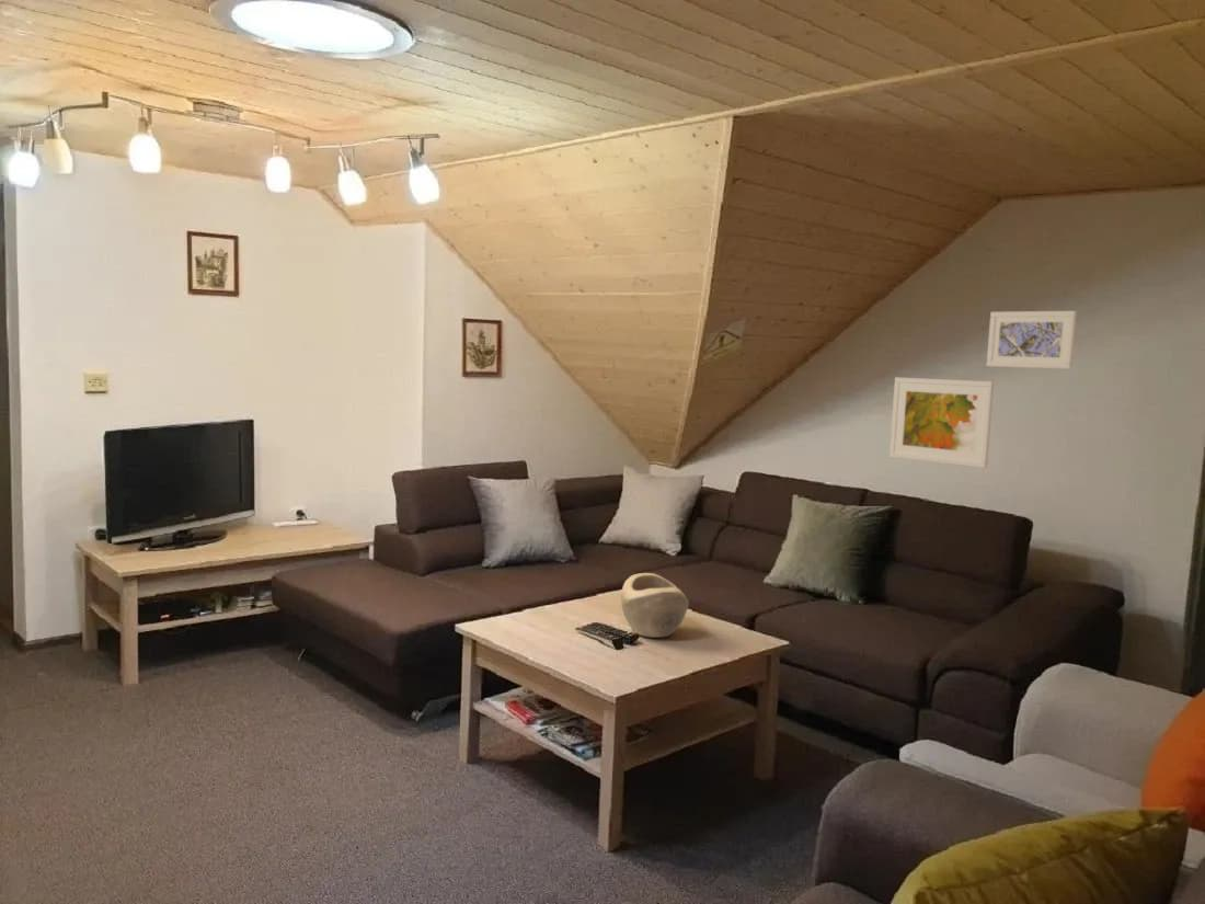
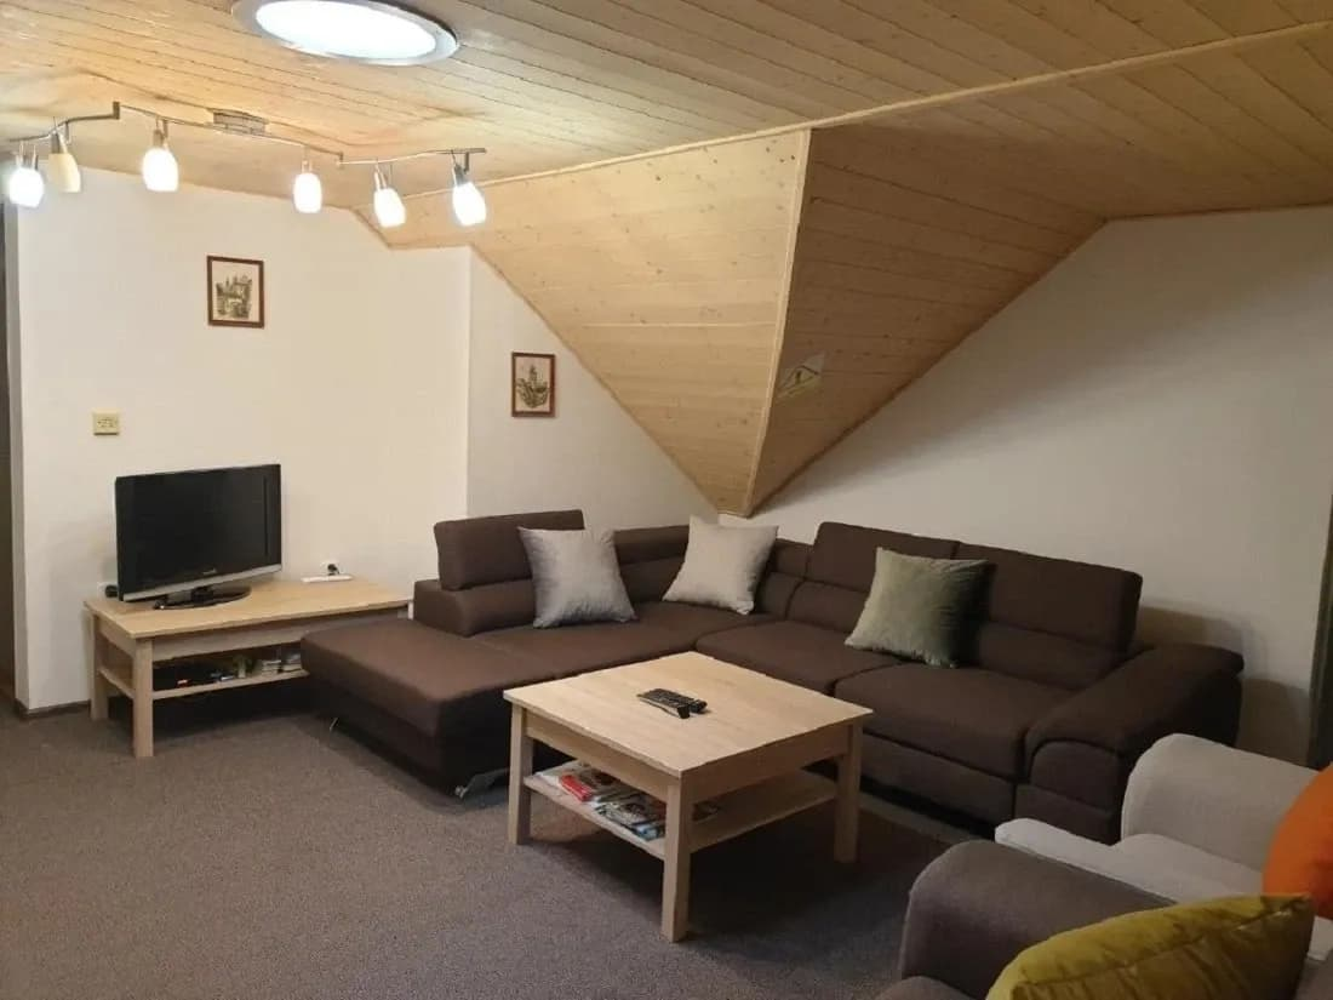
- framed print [986,310,1078,370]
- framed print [888,376,995,469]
- decorative bowl [620,572,690,639]
